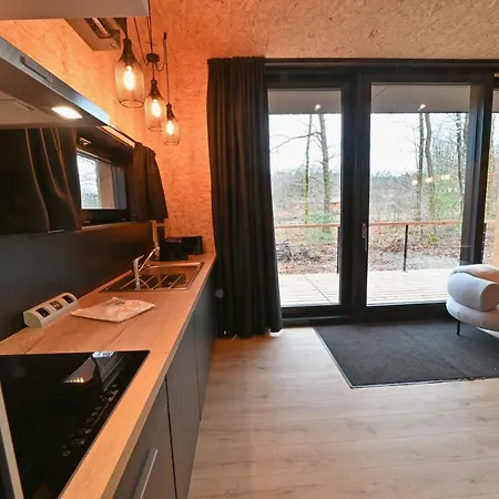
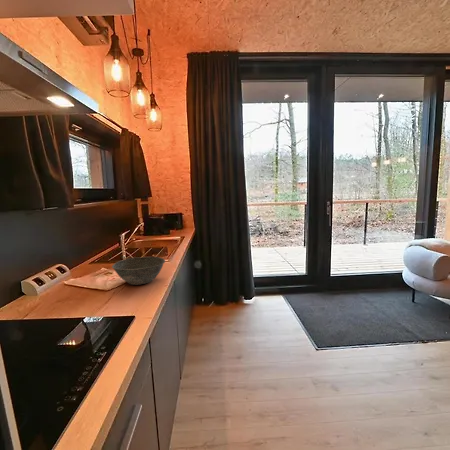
+ bowl [111,256,166,286]
